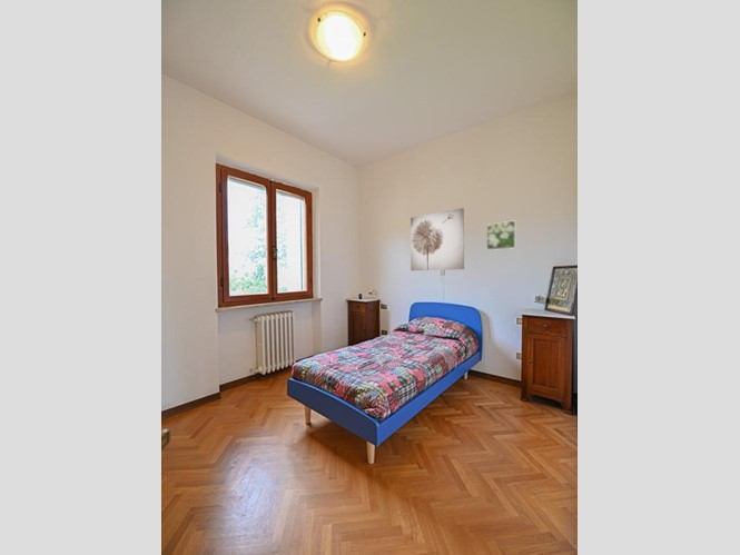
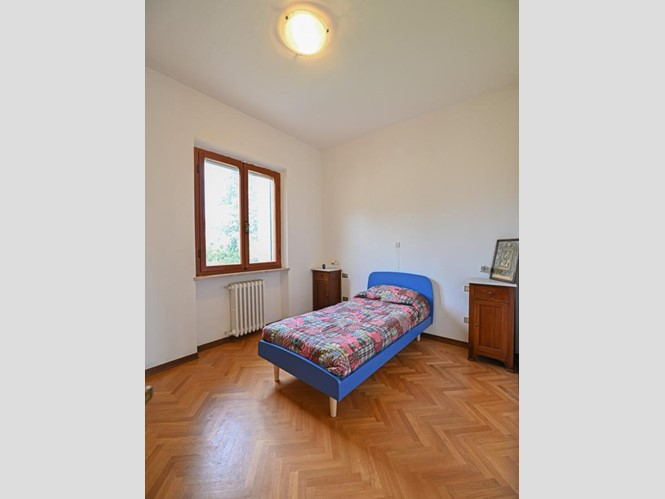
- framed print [485,220,517,251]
- wall art [410,207,465,271]
